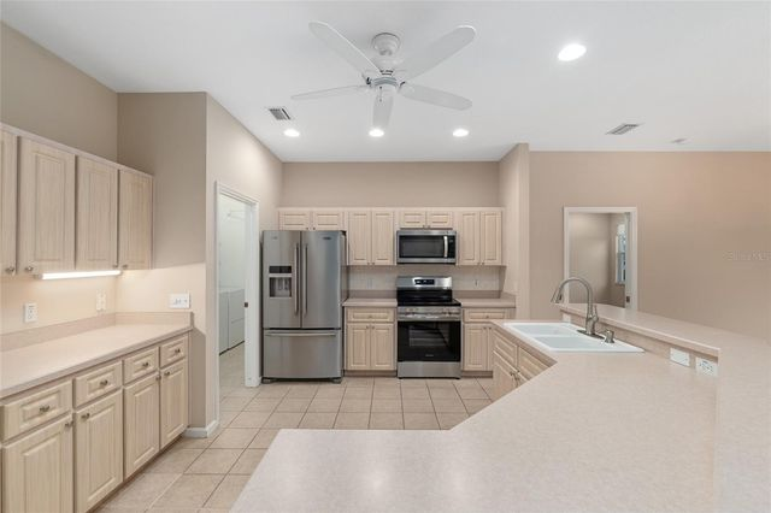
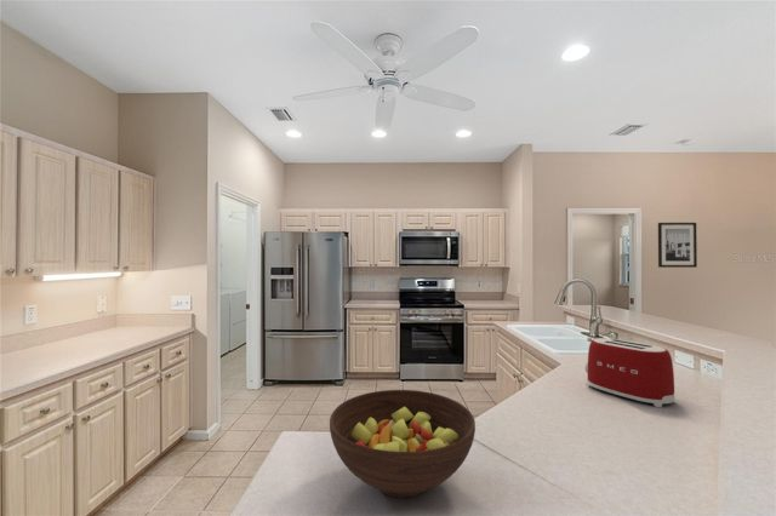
+ fruit bowl [329,389,477,499]
+ wall art [657,222,698,269]
+ toaster [584,336,675,408]
